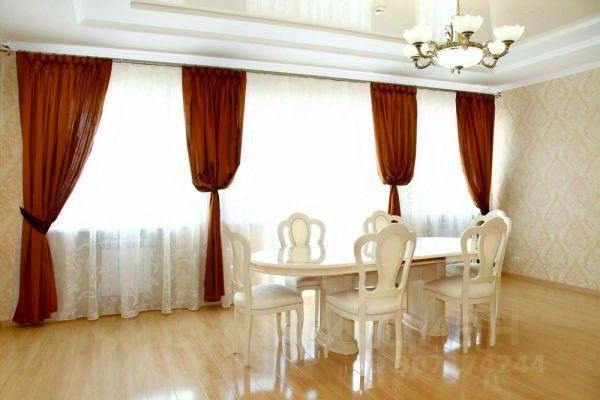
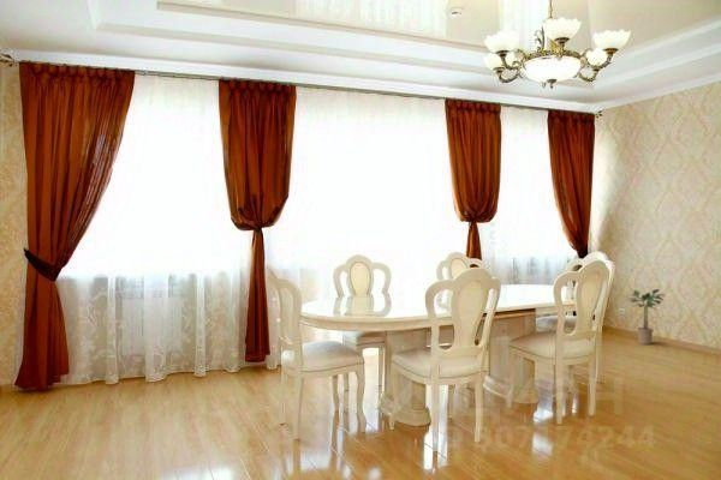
+ potted plant [626,288,666,346]
